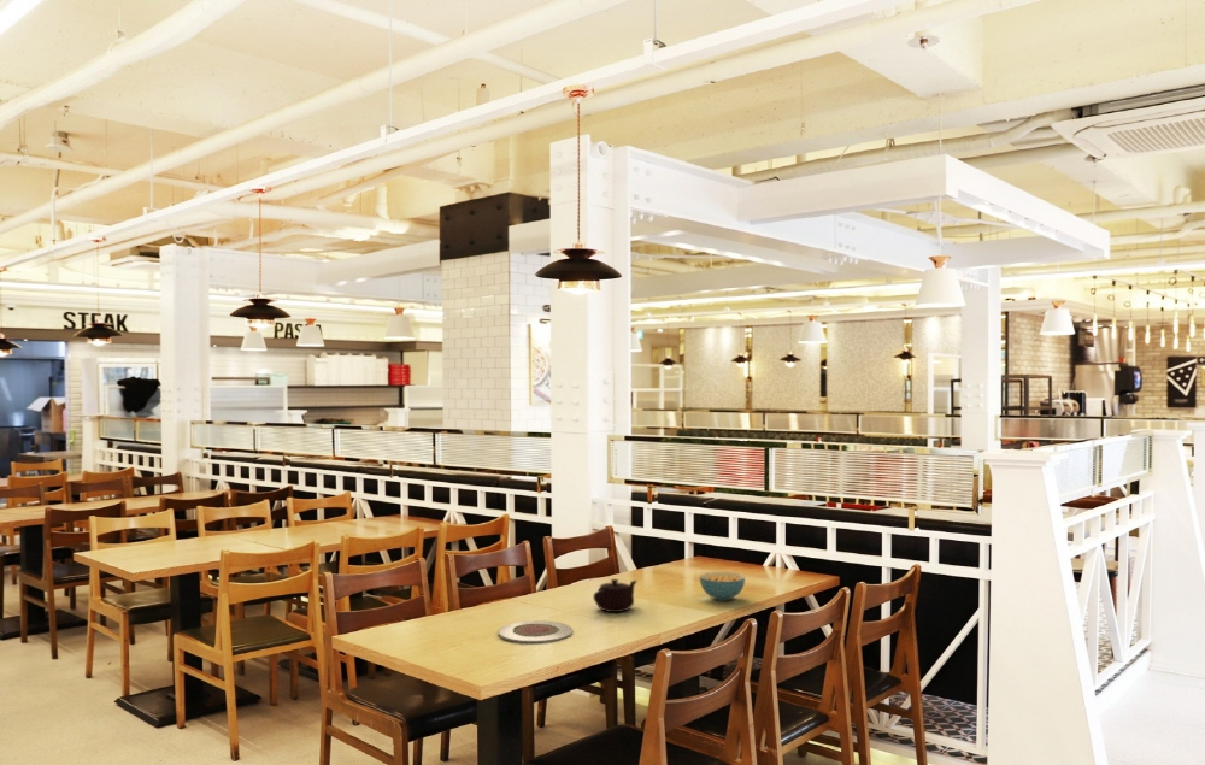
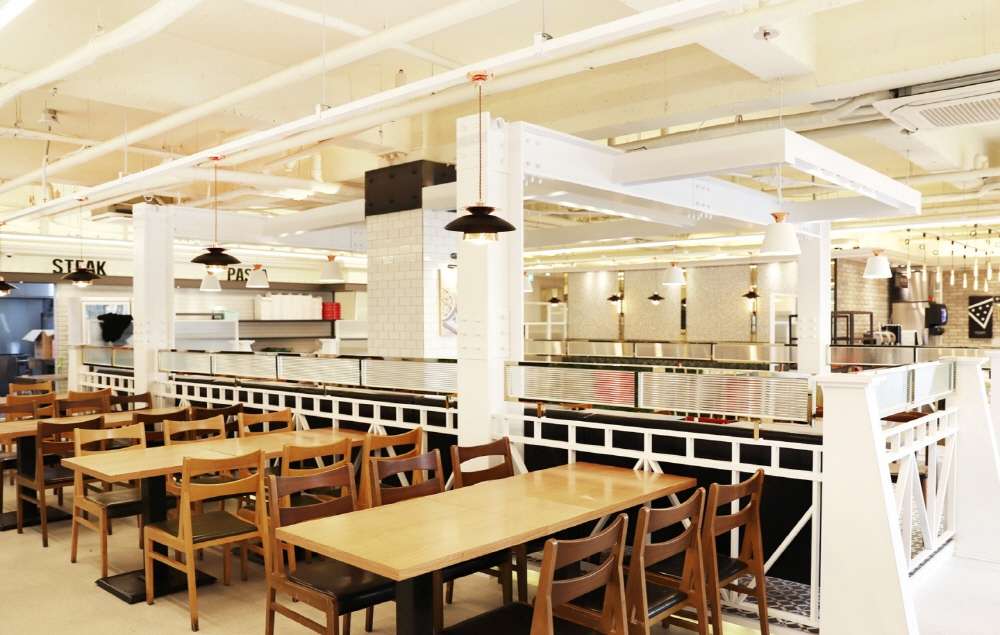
- cereal bowl [699,571,746,602]
- teapot [592,578,639,613]
- plate [498,619,574,645]
